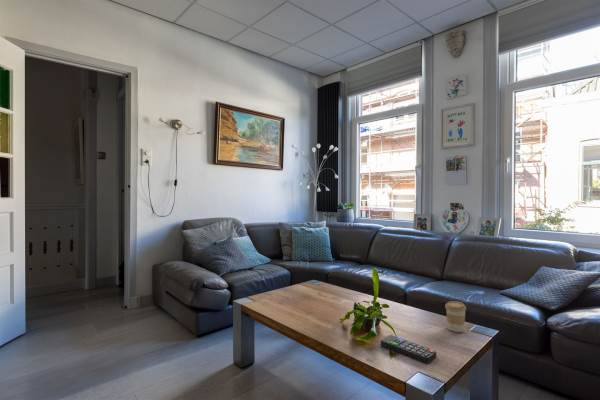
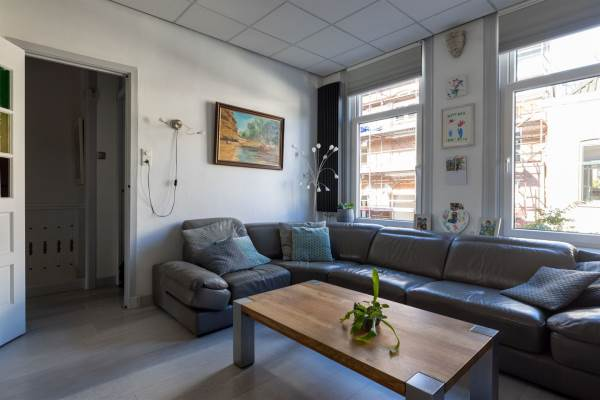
- remote control [380,334,437,364]
- coffee cup [444,300,467,333]
